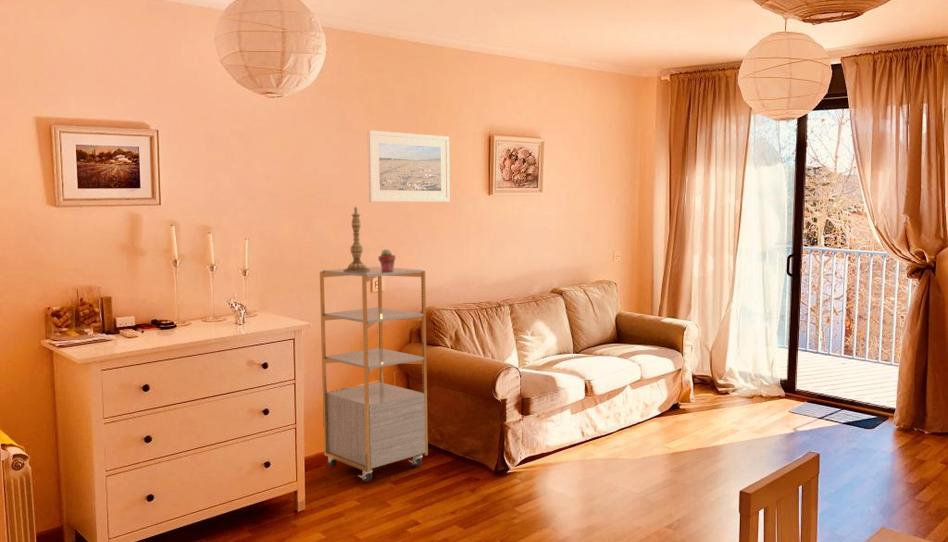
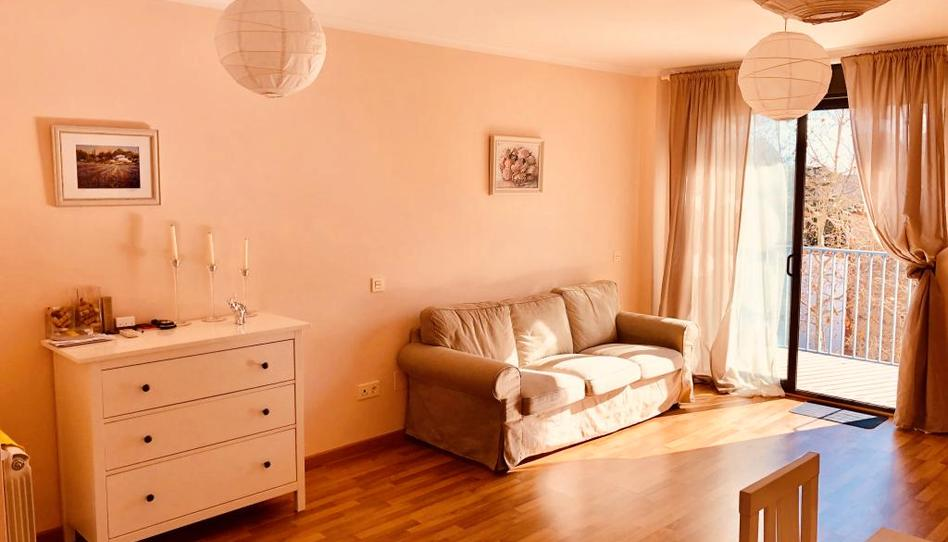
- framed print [367,129,451,203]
- potted succulent [377,248,396,272]
- shelving unit [319,266,429,483]
- candlestick [344,206,371,272]
